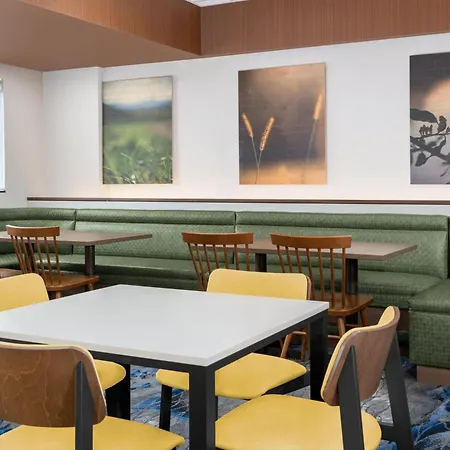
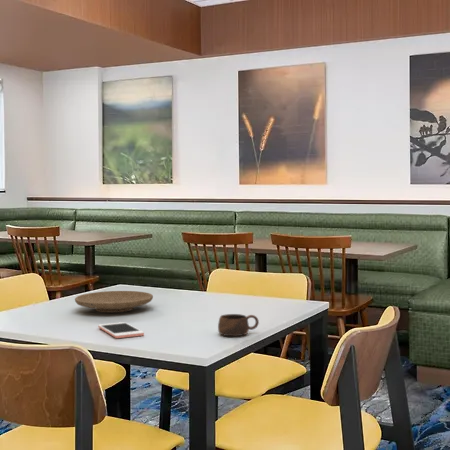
+ cell phone [97,321,145,339]
+ plate [74,290,154,313]
+ cup [217,313,260,337]
